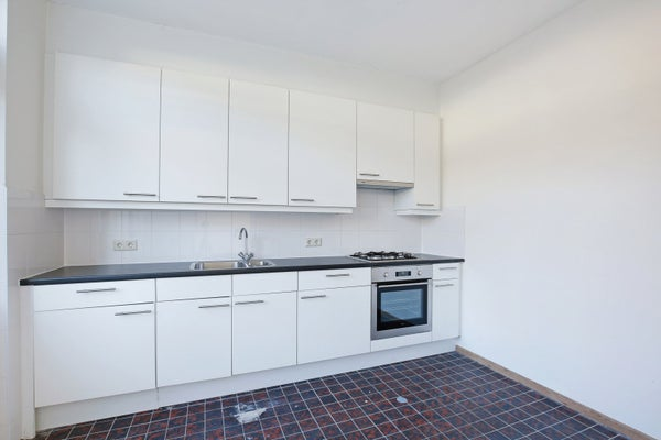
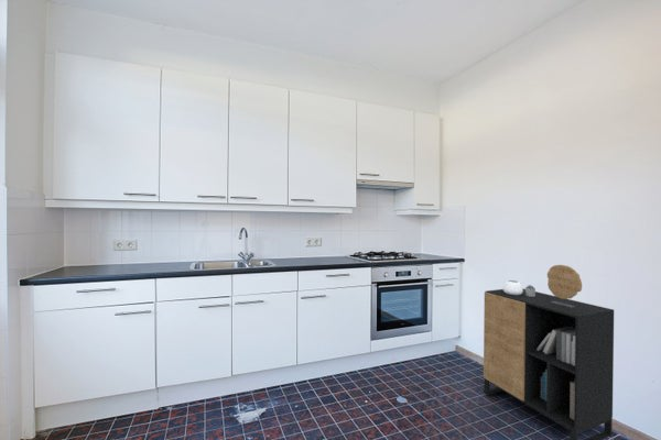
+ cabinet [483,264,615,440]
